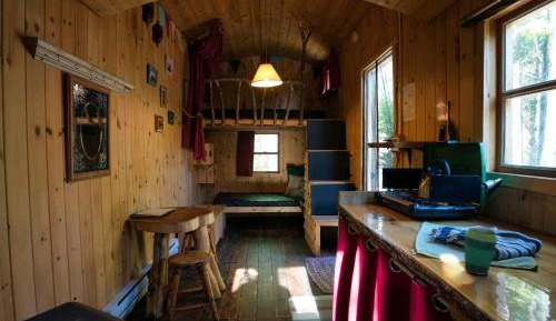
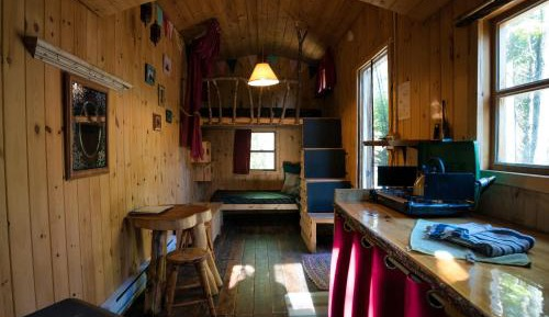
- cup [464,227,499,277]
